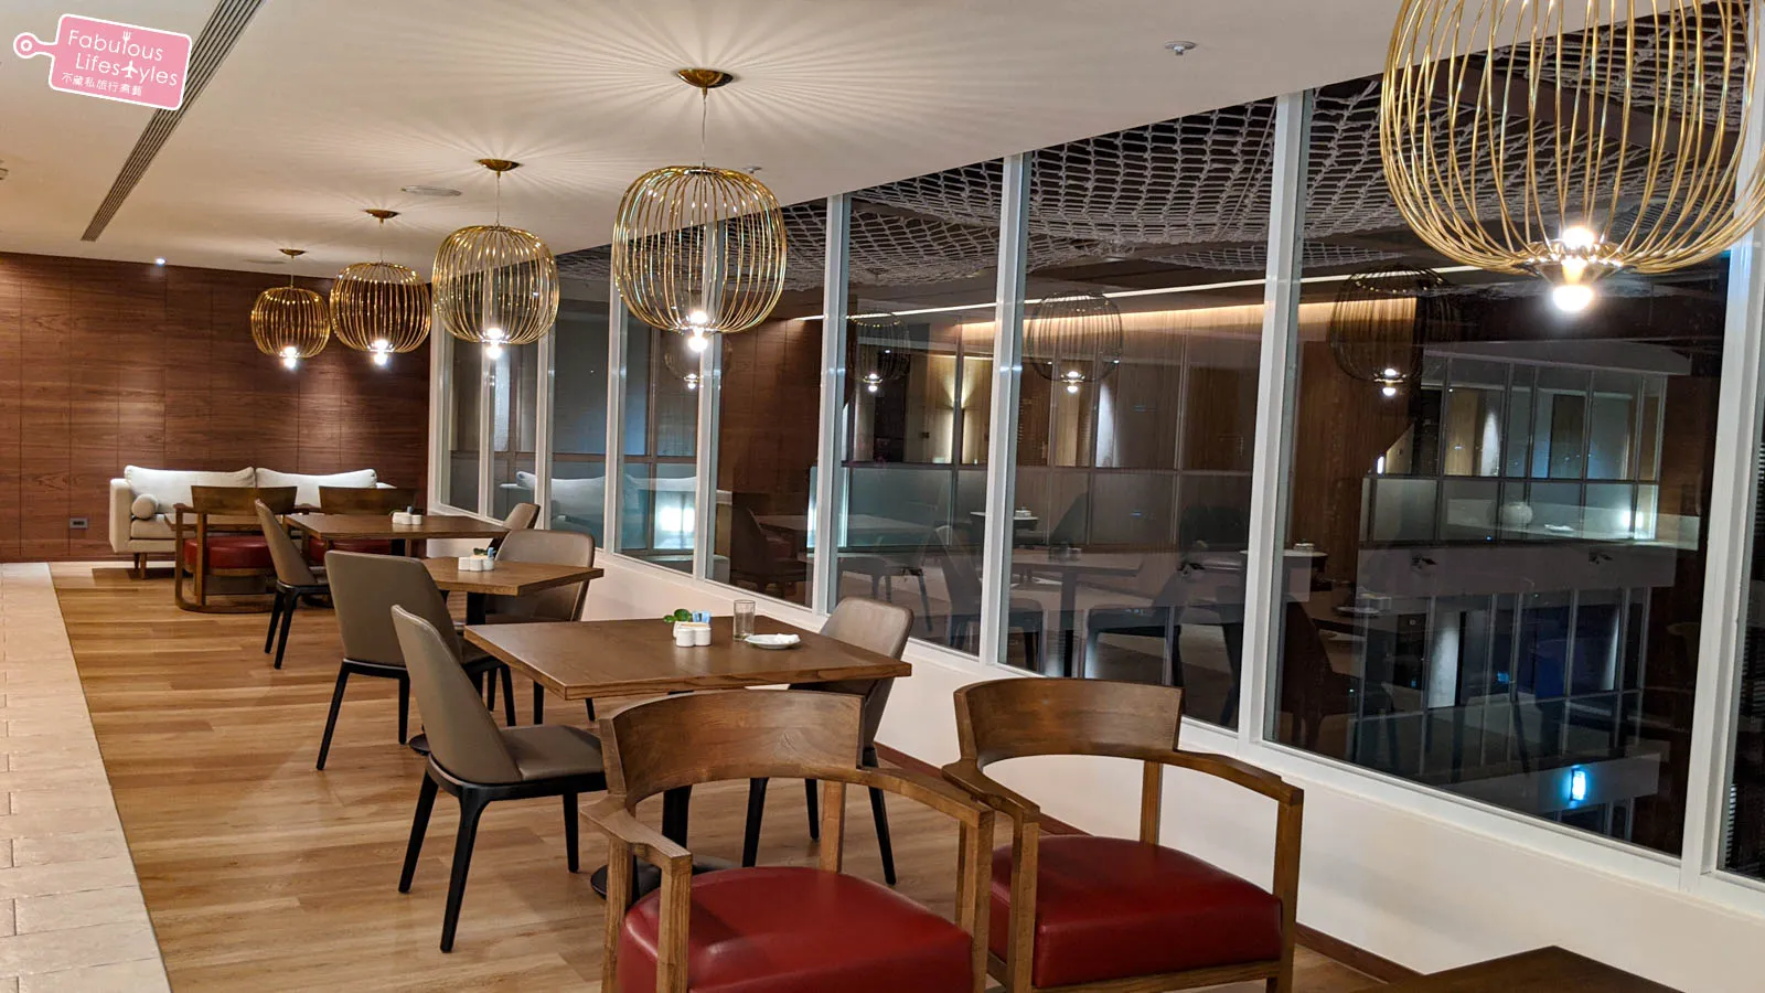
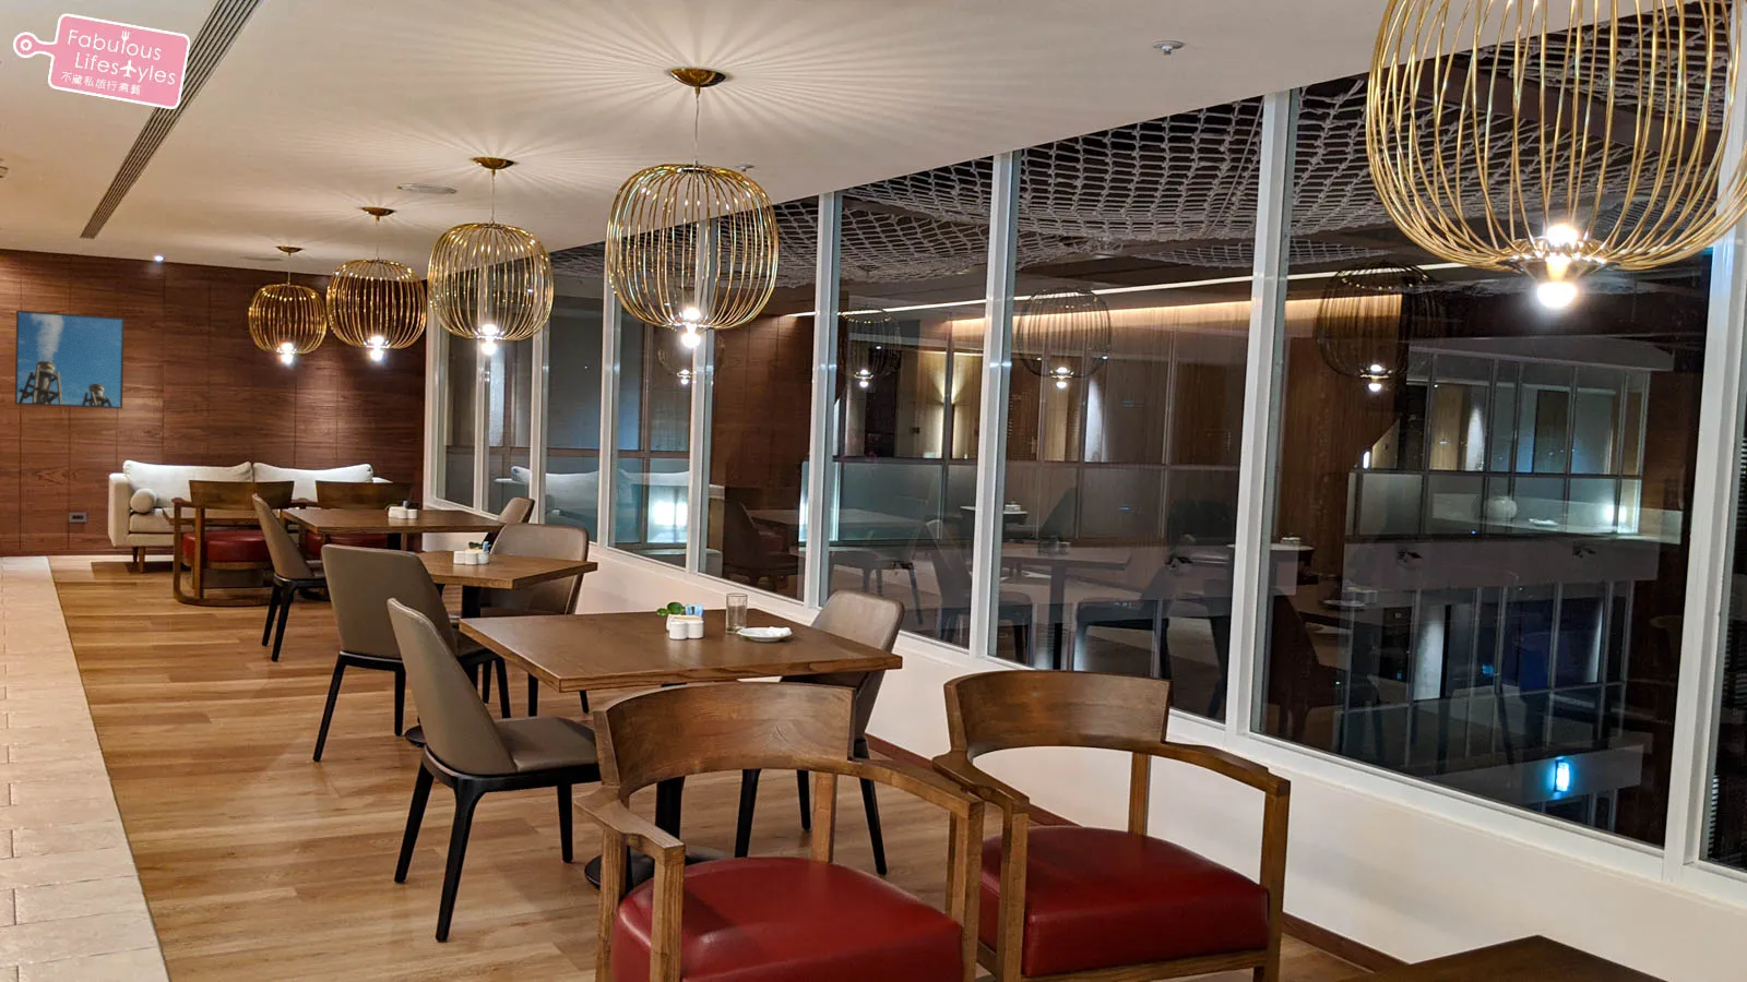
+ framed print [14,309,126,410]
